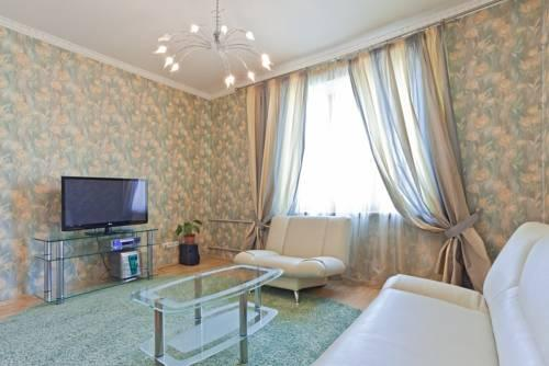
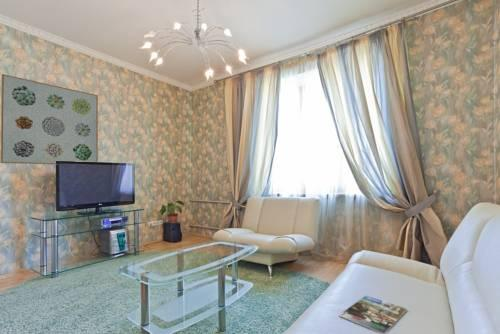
+ wall art [0,73,99,165]
+ magazine [338,295,408,334]
